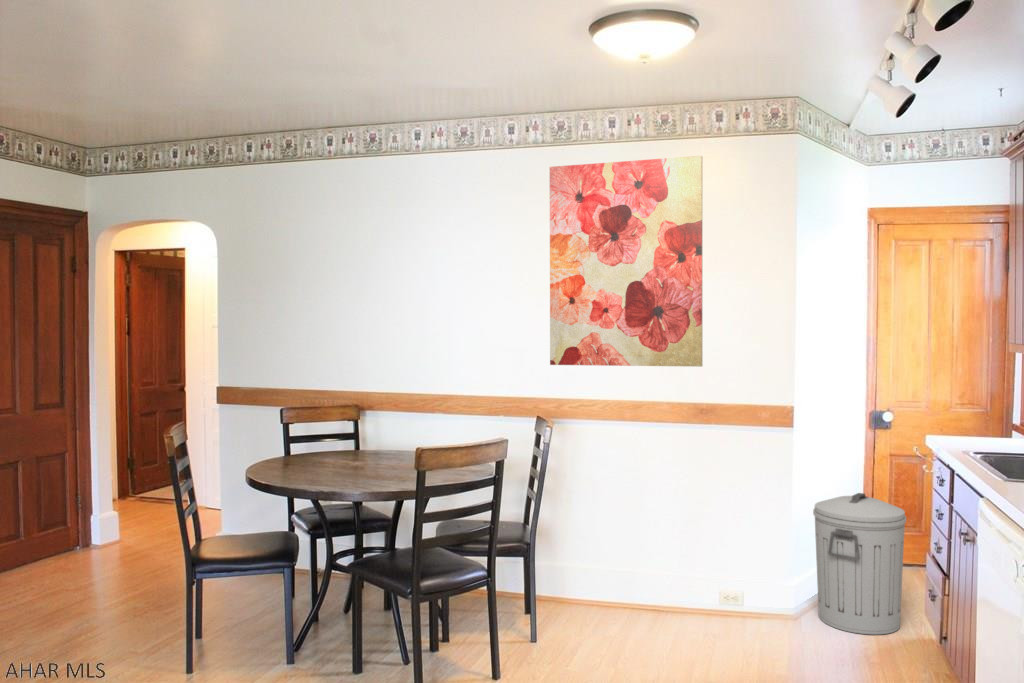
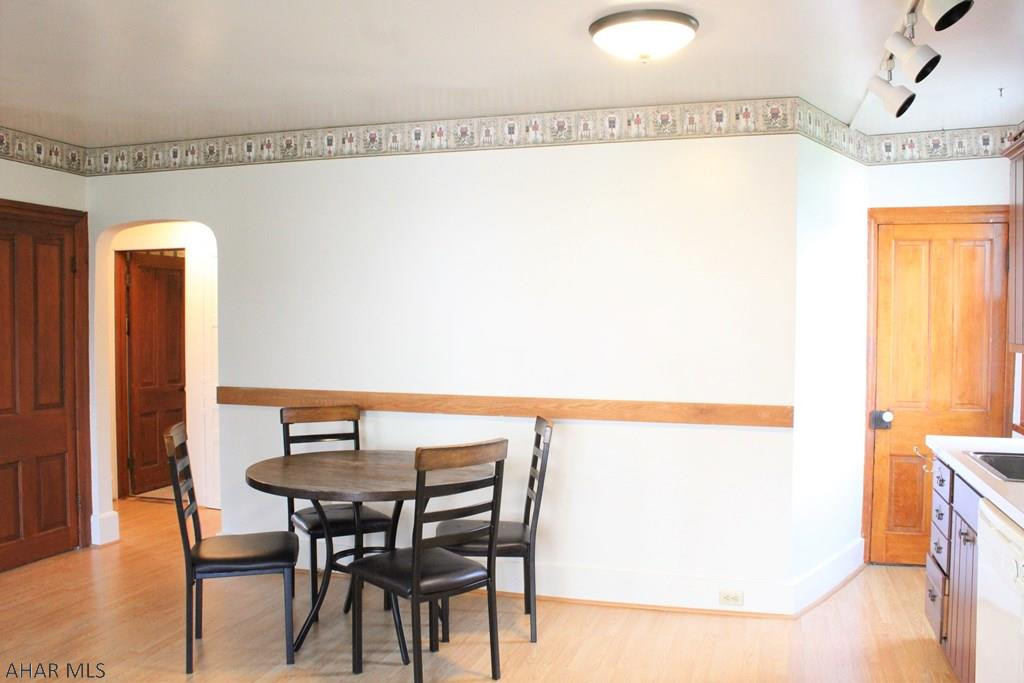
- wall art [549,155,704,368]
- trash can [812,492,907,635]
